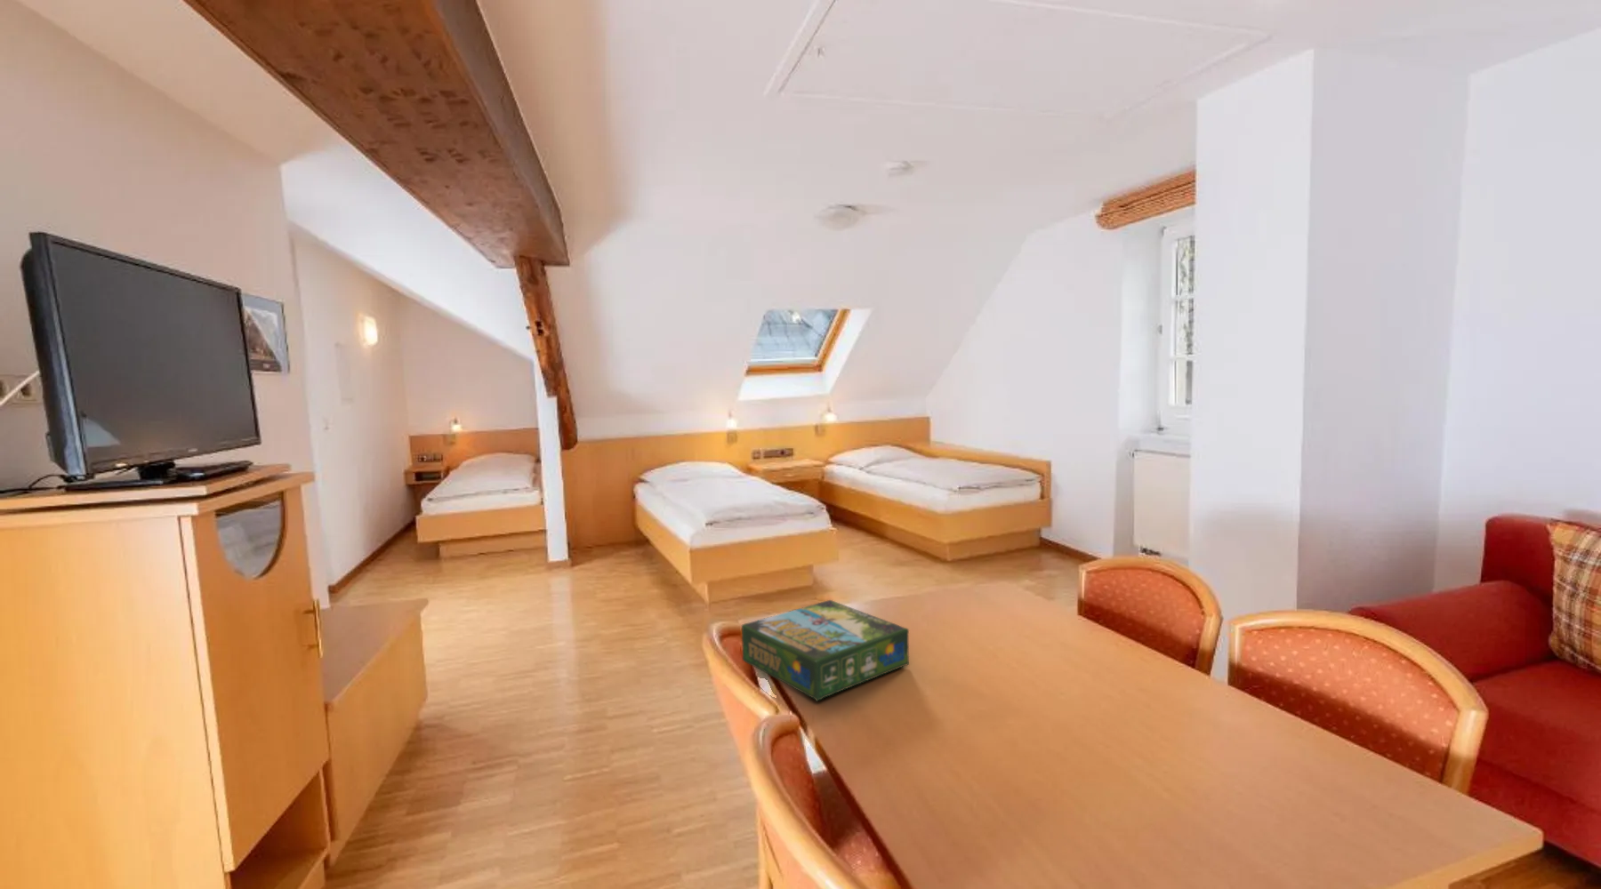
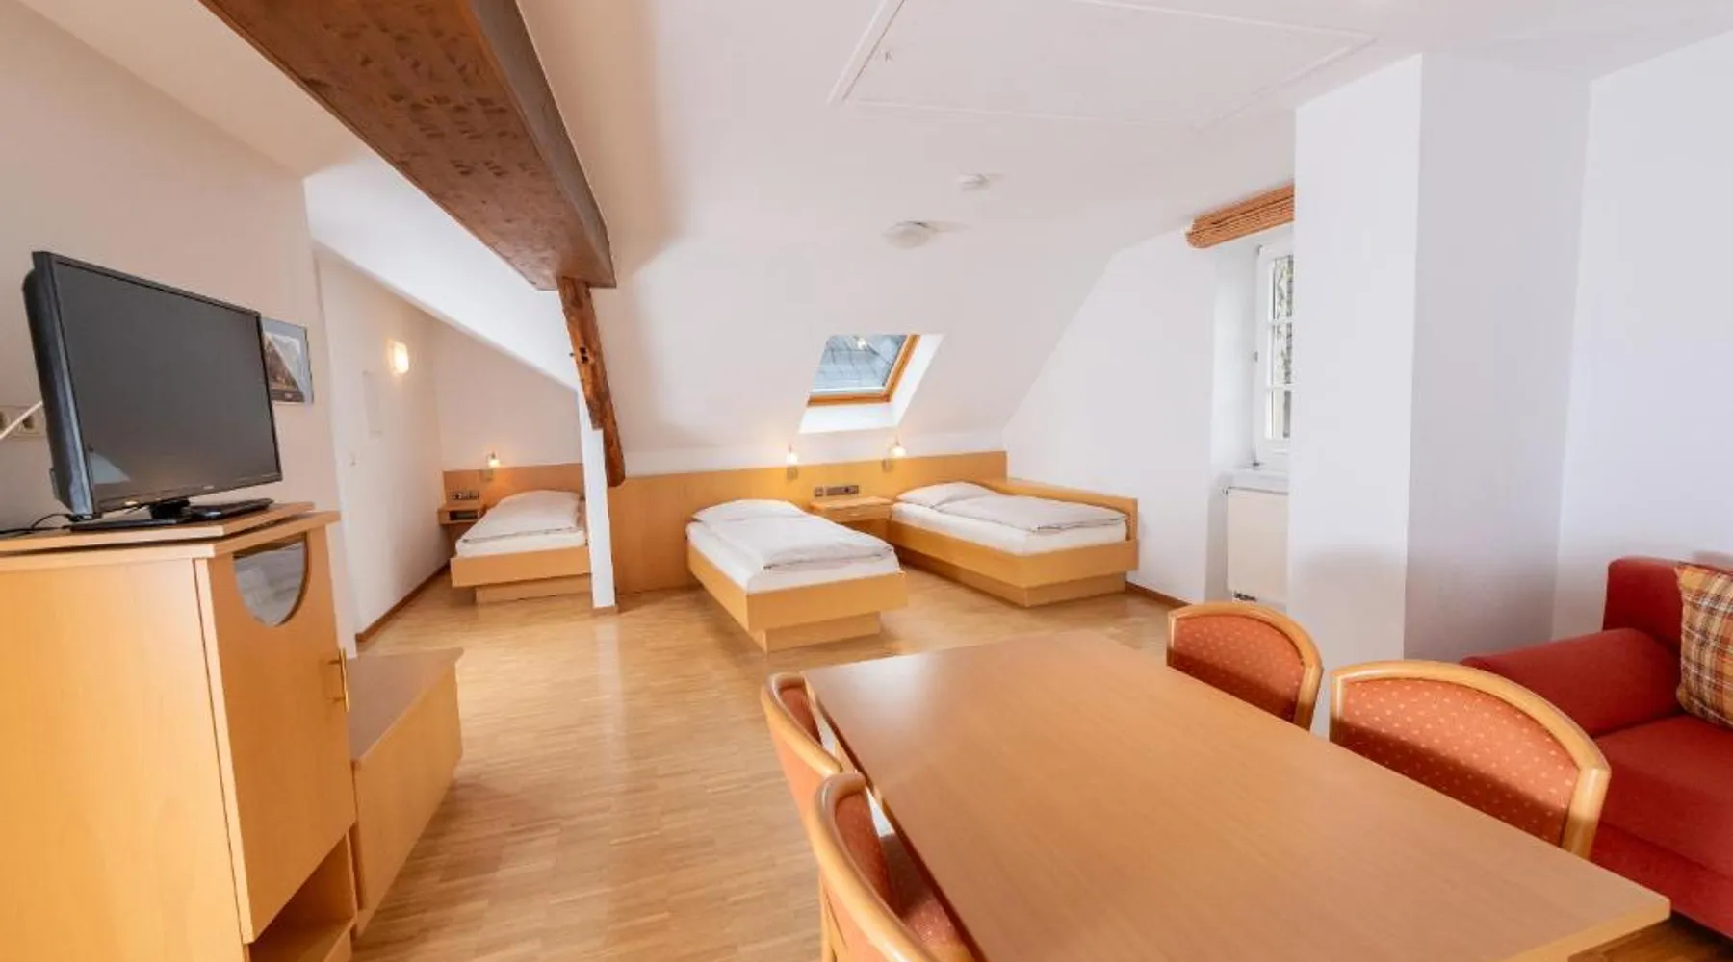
- board game [741,599,910,702]
